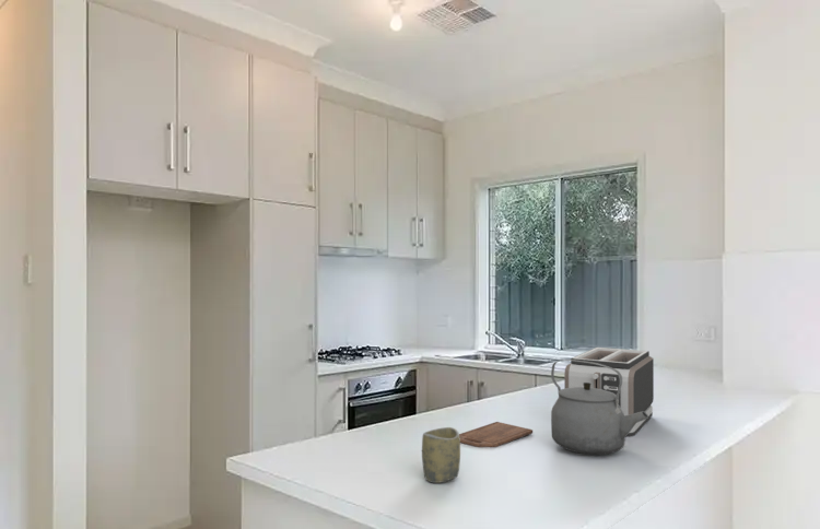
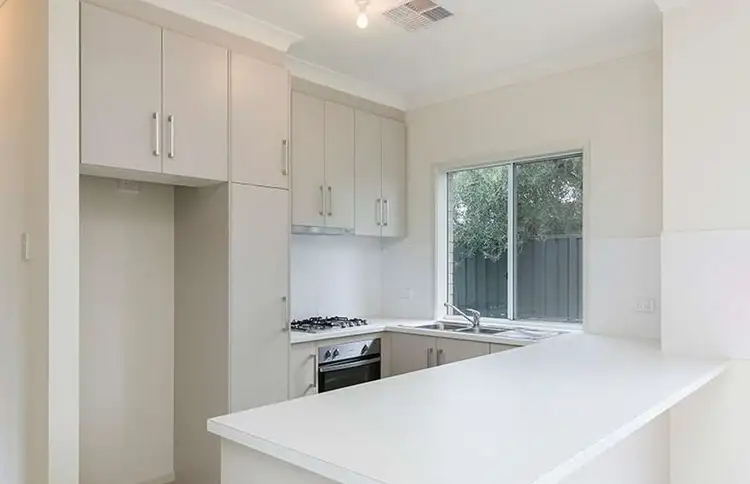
- toaster [563,346,655,438]
- cutting board [459,421,534,448]
- cup [421,426,461,484]
- tea kettle [550,358,648,456]
